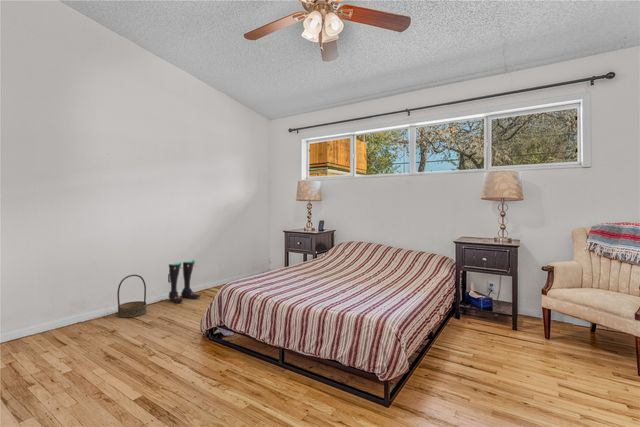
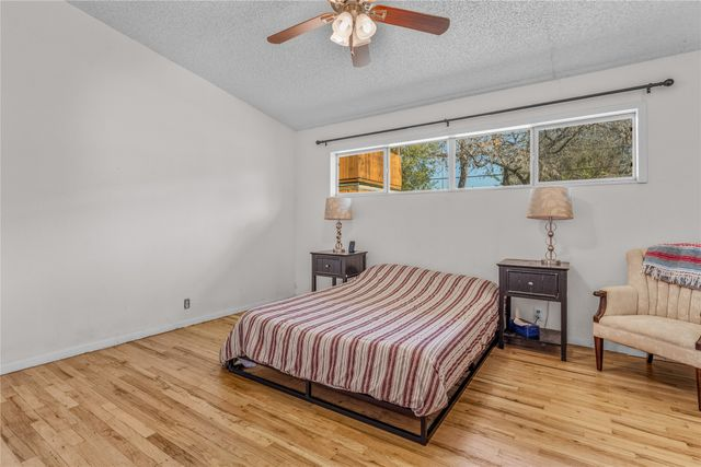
- basket [116,274,147,319]
- boots [168,259,202,304]
